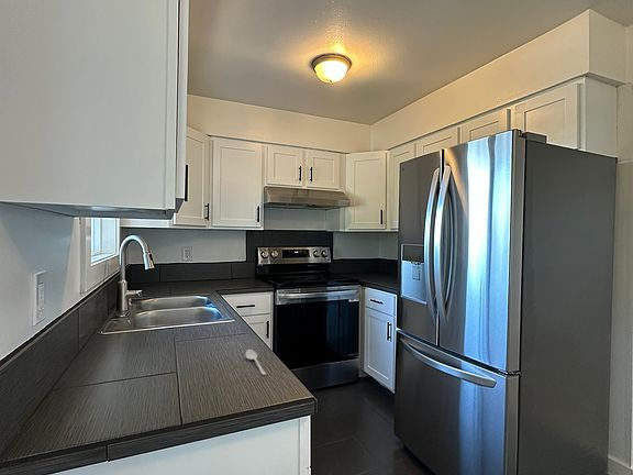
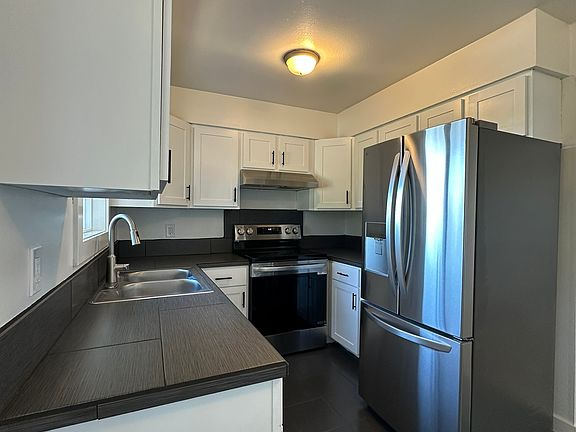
- spoon [245,349,267,376]
